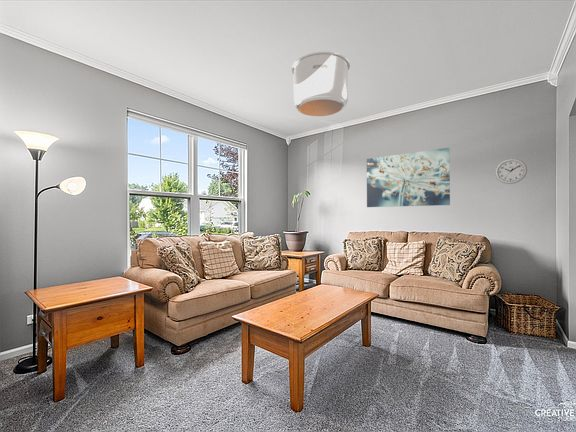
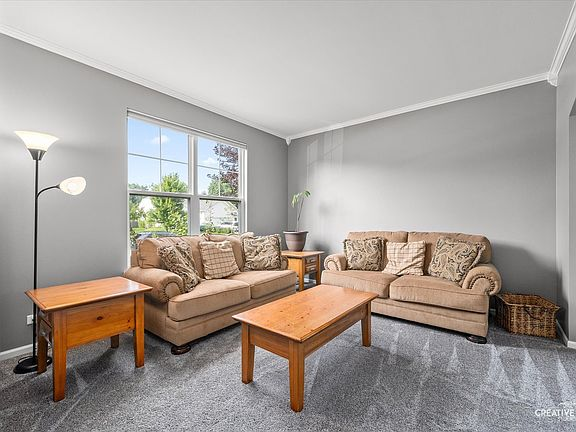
- wall art [366,147,451,208]
- ceiling light [291,51,351,117]
- wall clock [494,158,528,185]
